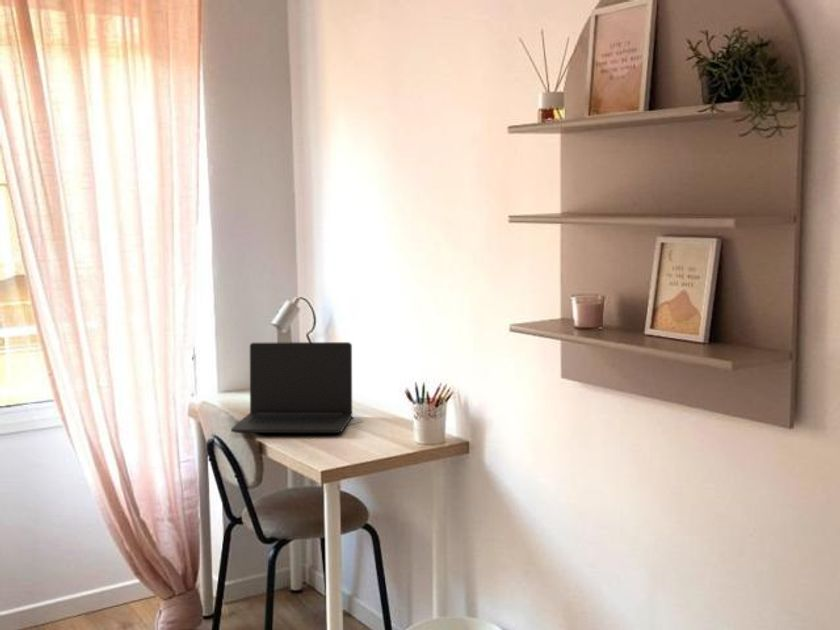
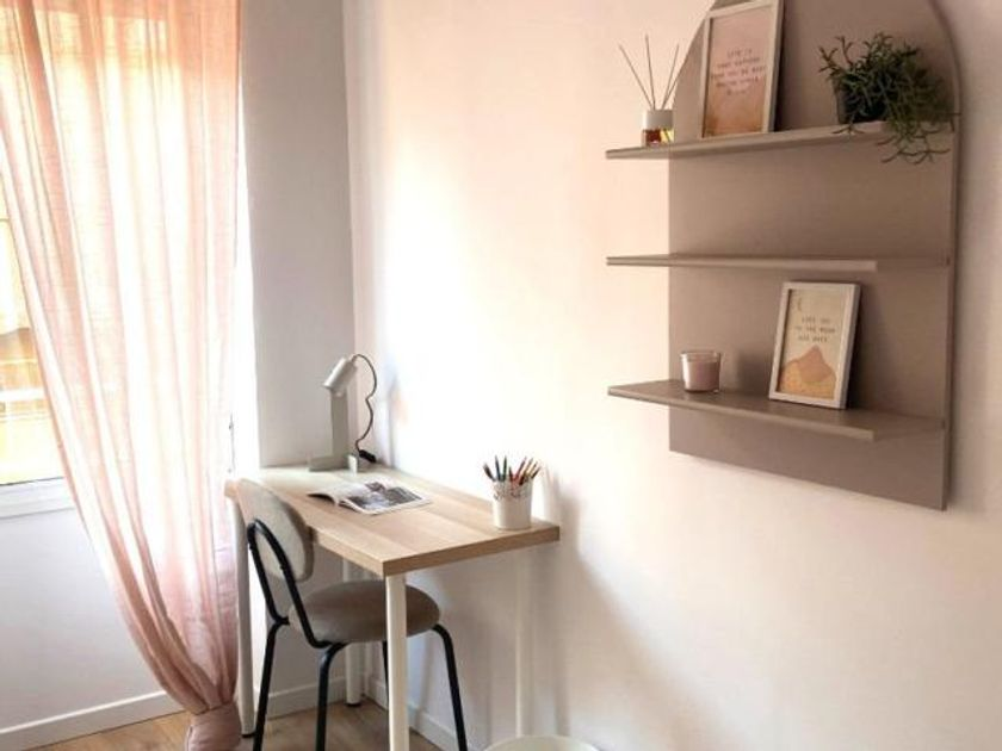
- laptop [230,341,353,434]
